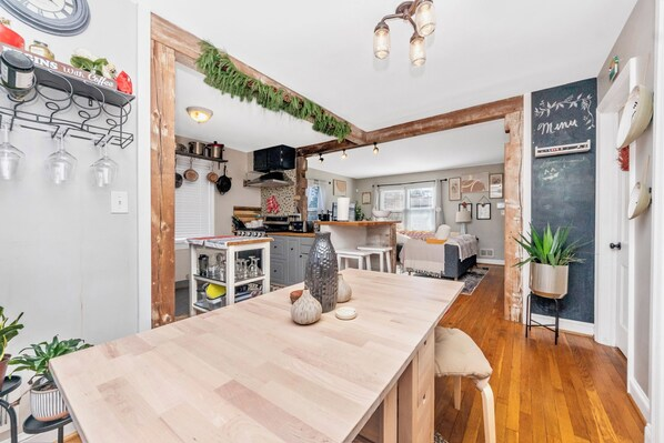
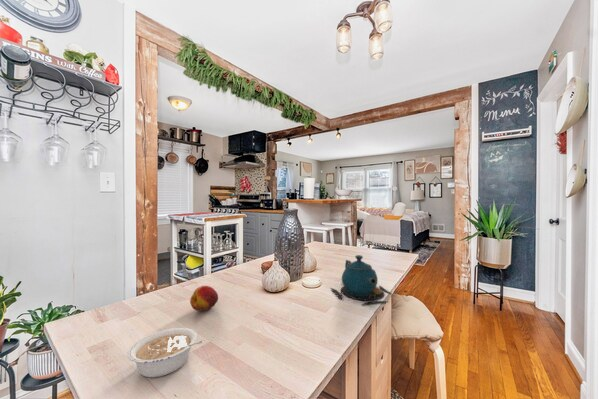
+ teapot [330,254,393,306]
+ fruit [189,285,219,312]
+ legume [127,327,205,379]
